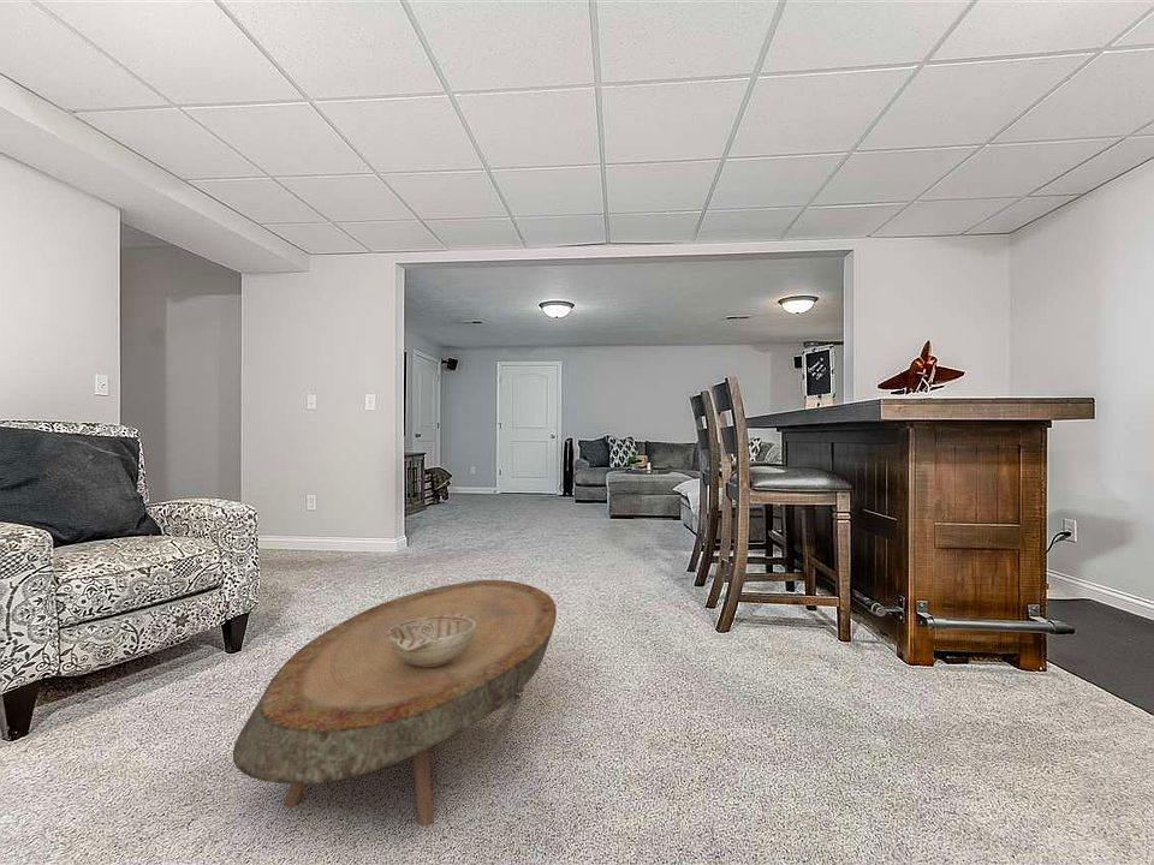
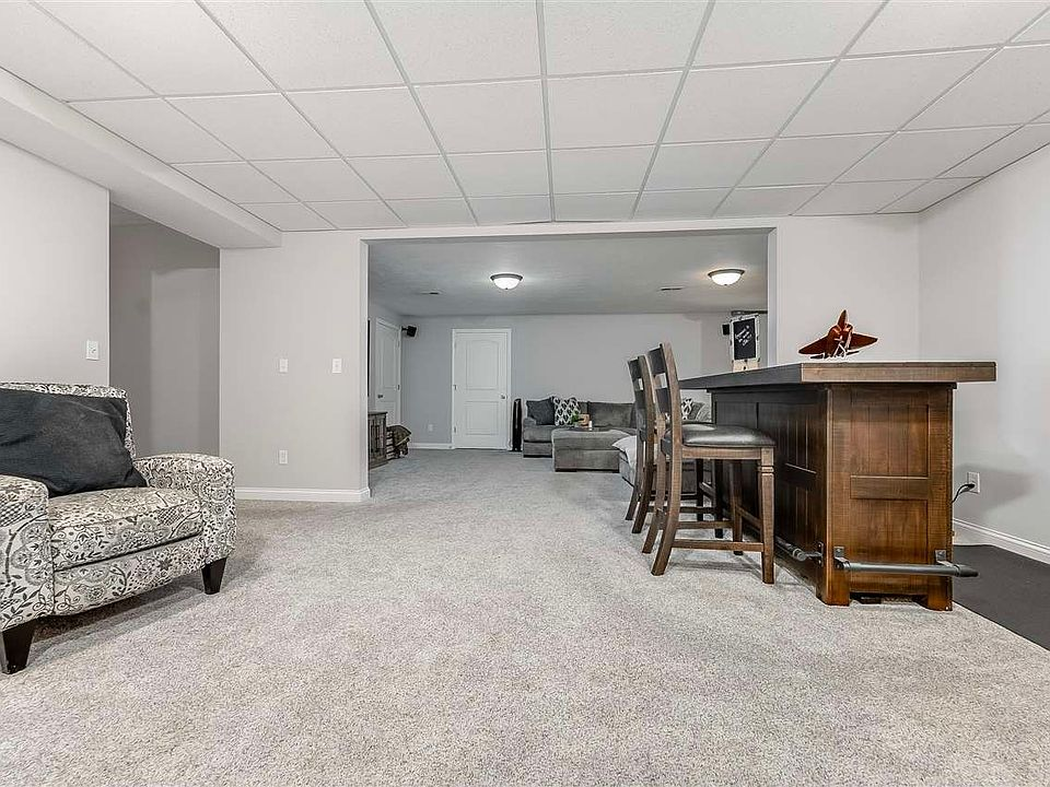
- decorative bowl [387,614,476,668]
- coffee table [232,579,558,828]
